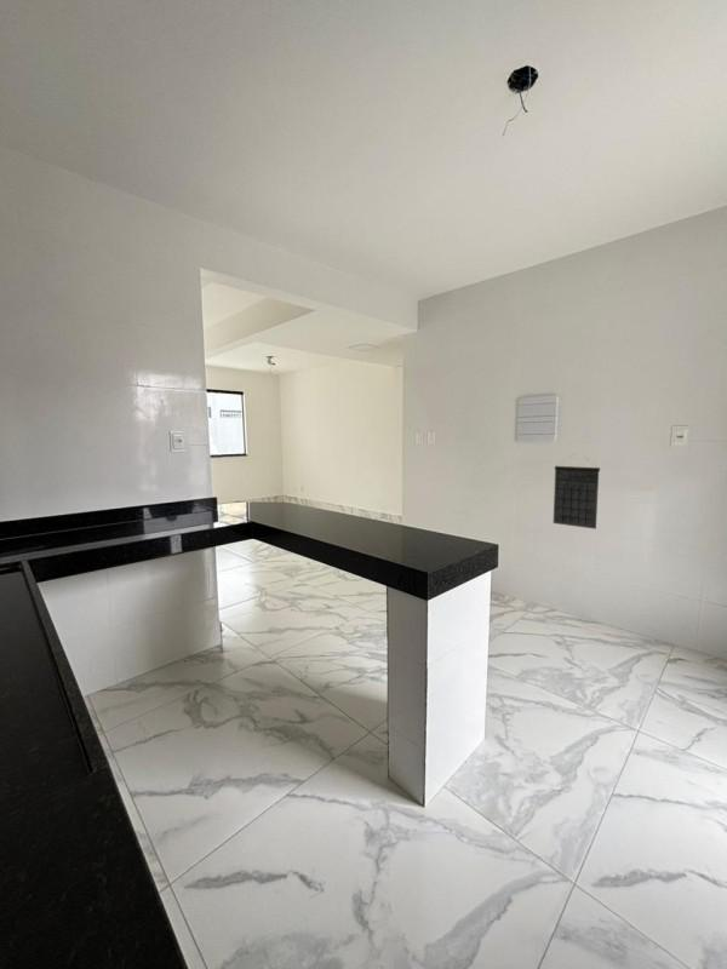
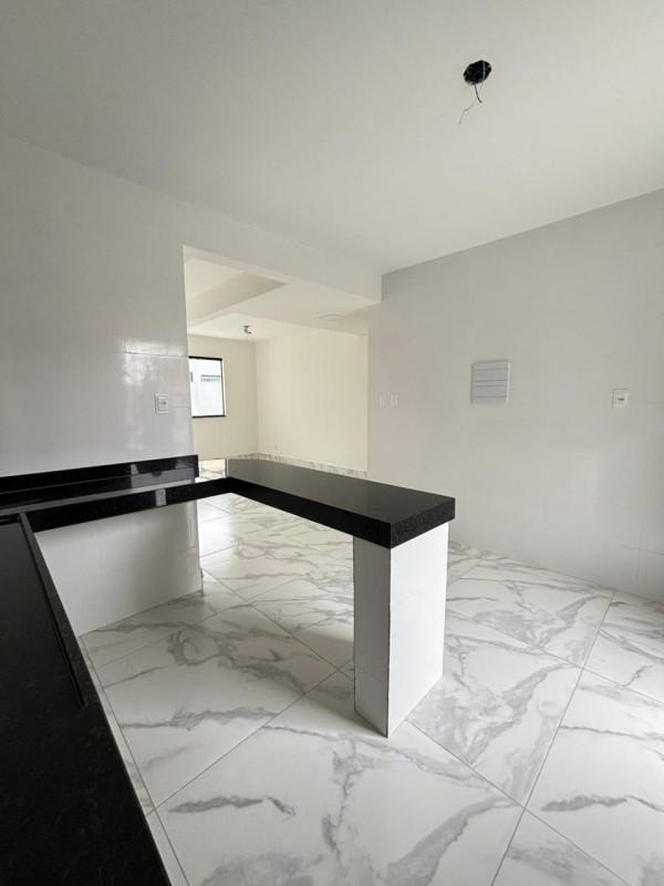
- calendar [553,454,601,531]
